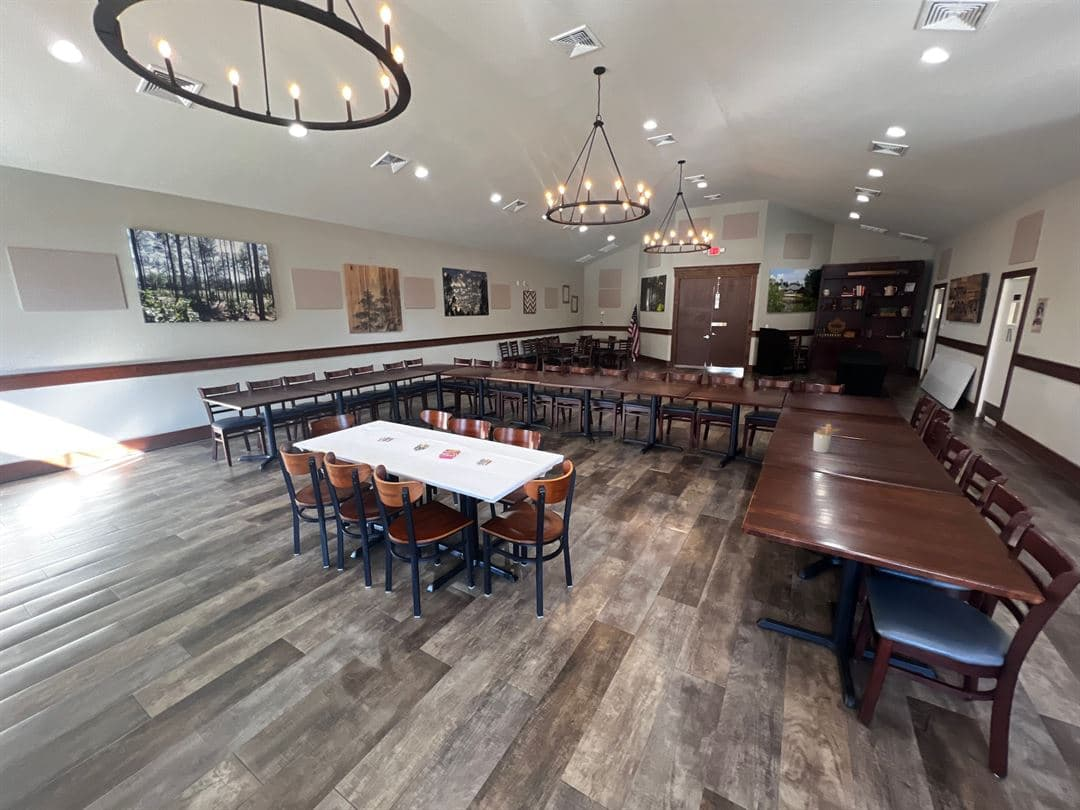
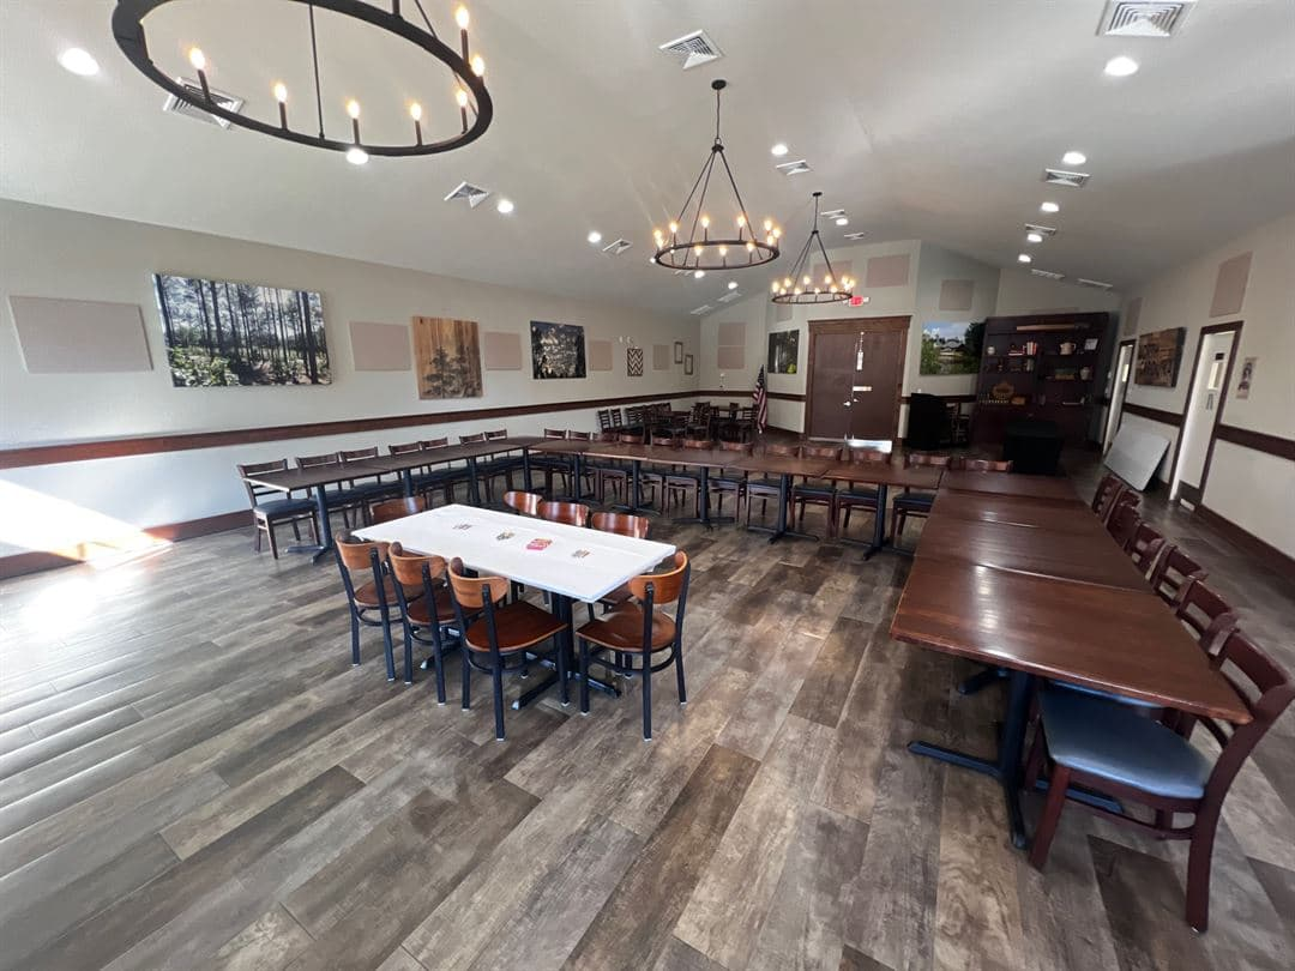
- utensil holder [812,423,842,454]
